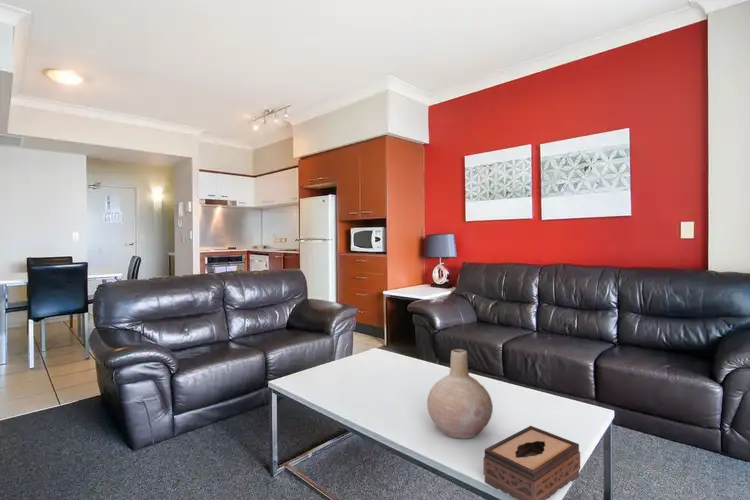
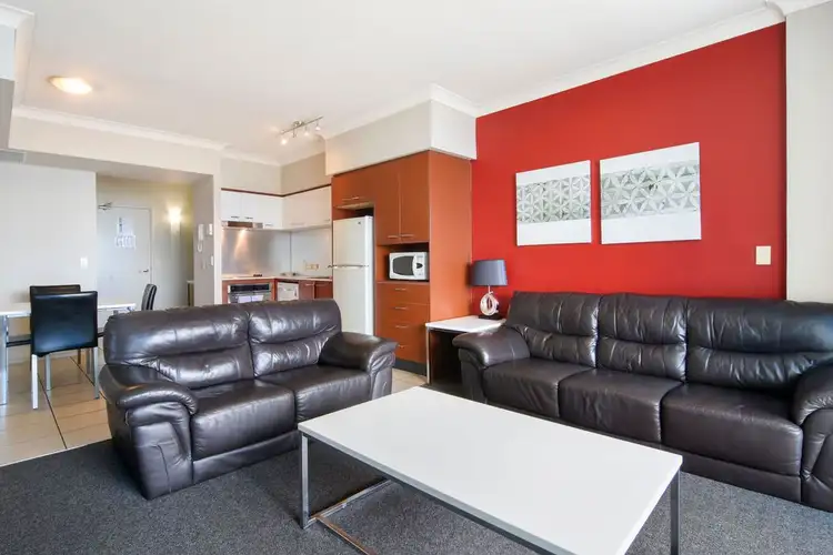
- vase [426,348,494,440]
- tissue box [483,425,581,500]
